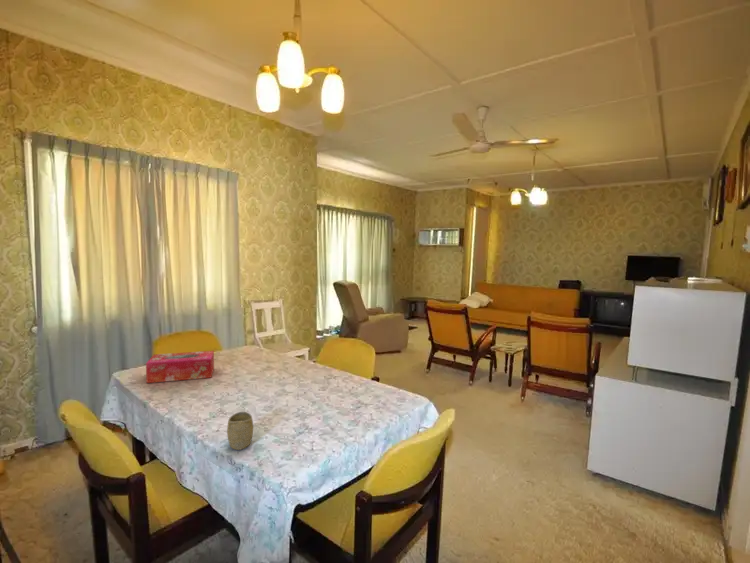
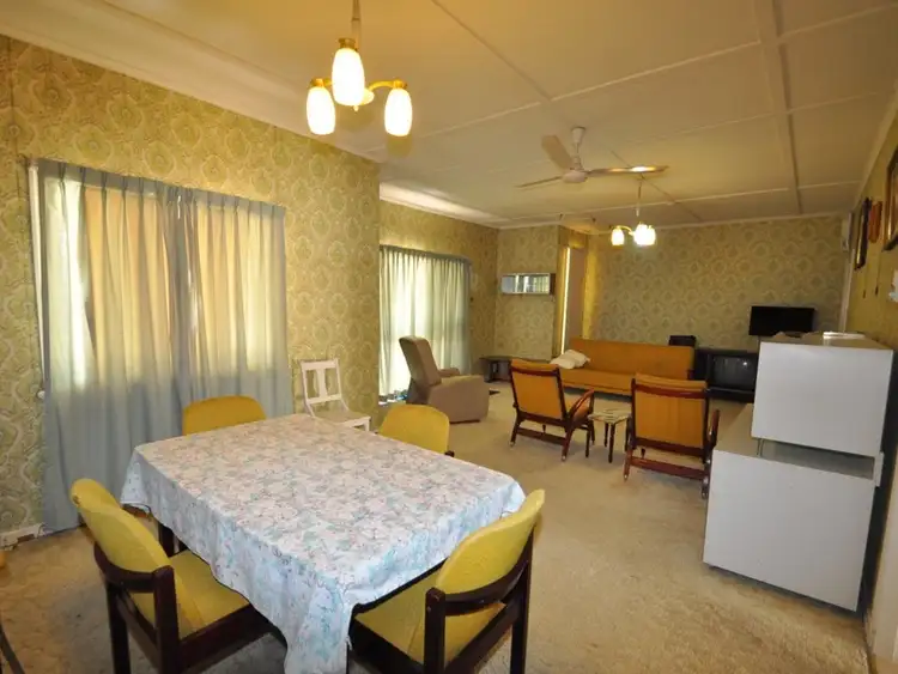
- cup [226,411,254,451]
- tissue box [145,350,215,384]
